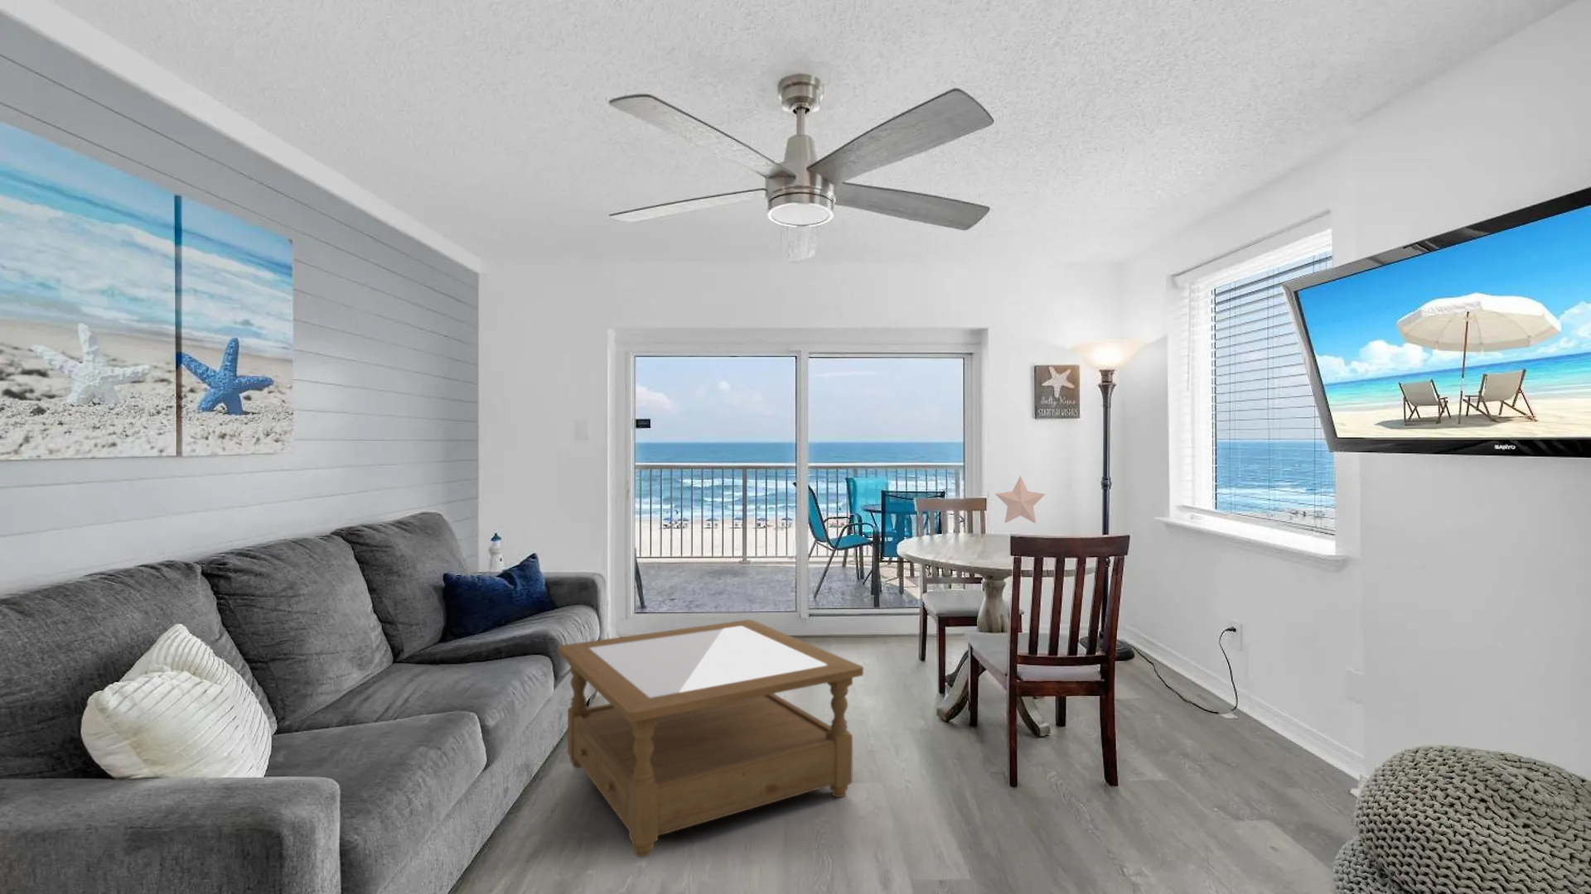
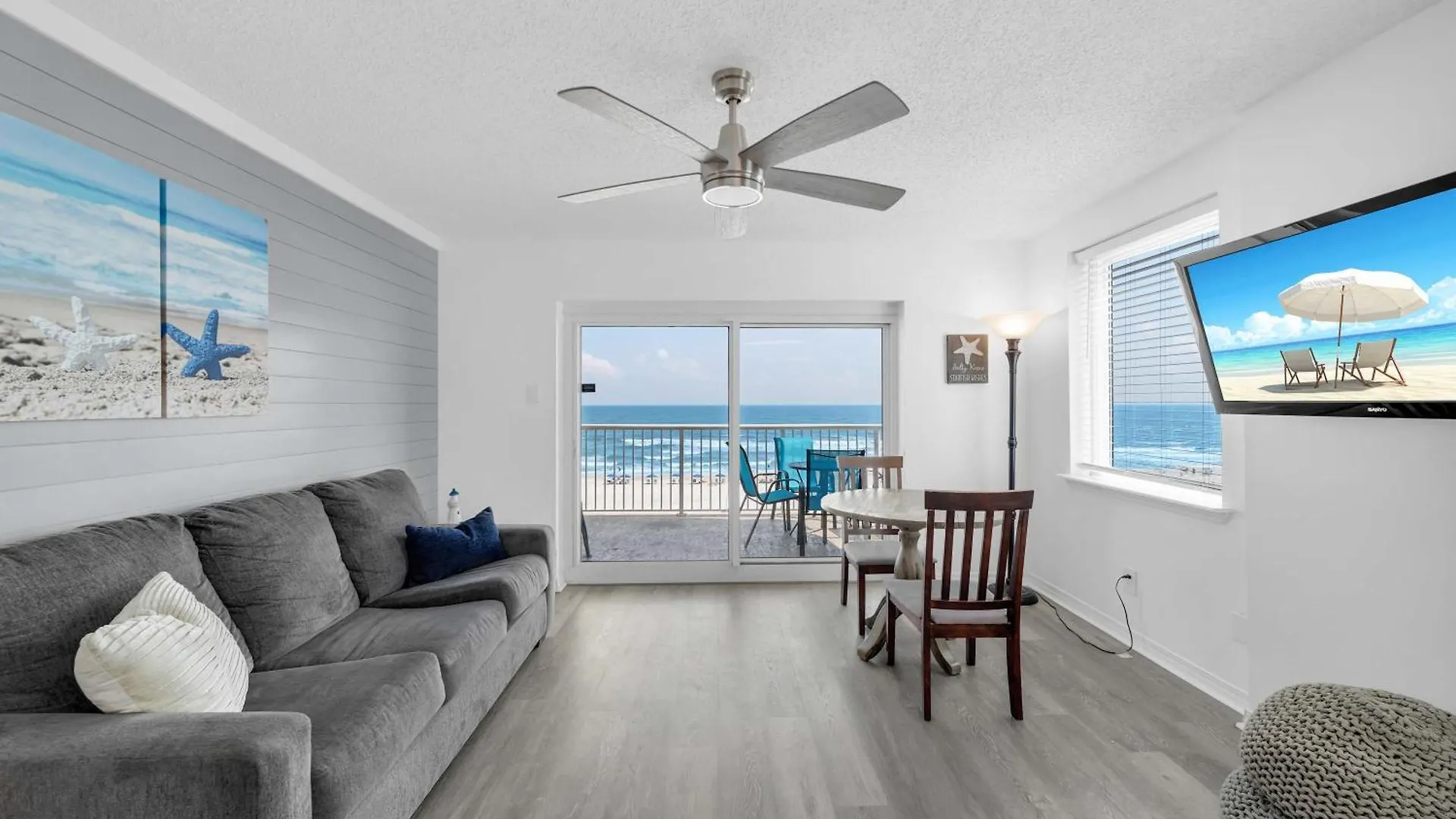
- coffee table [557,619,864,858]
- decorative star [994,475,1046,524]
